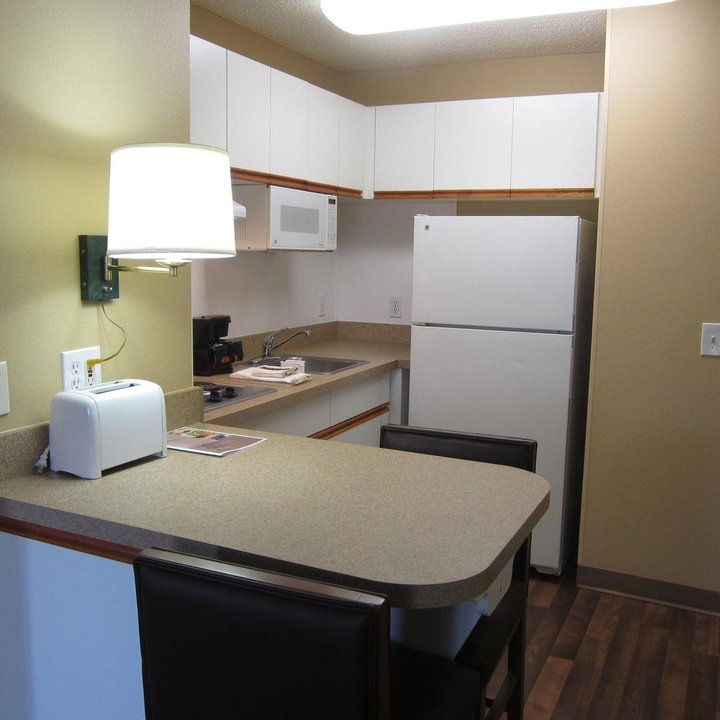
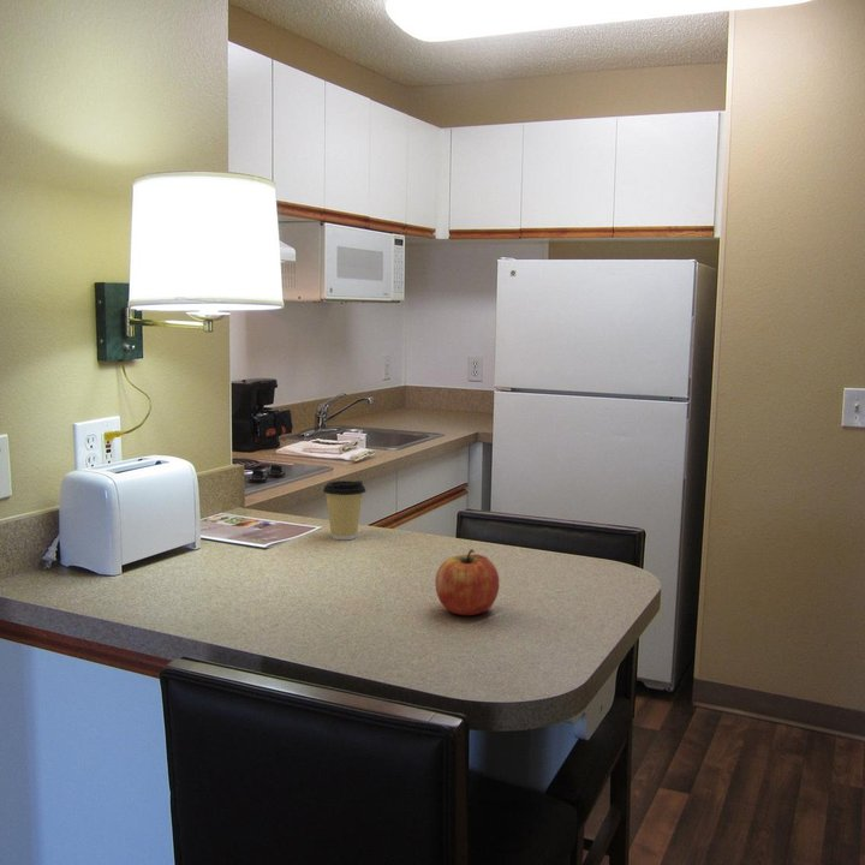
+ fruit [434,548,500,616]
+ coffee cup [322,479,368,541]
